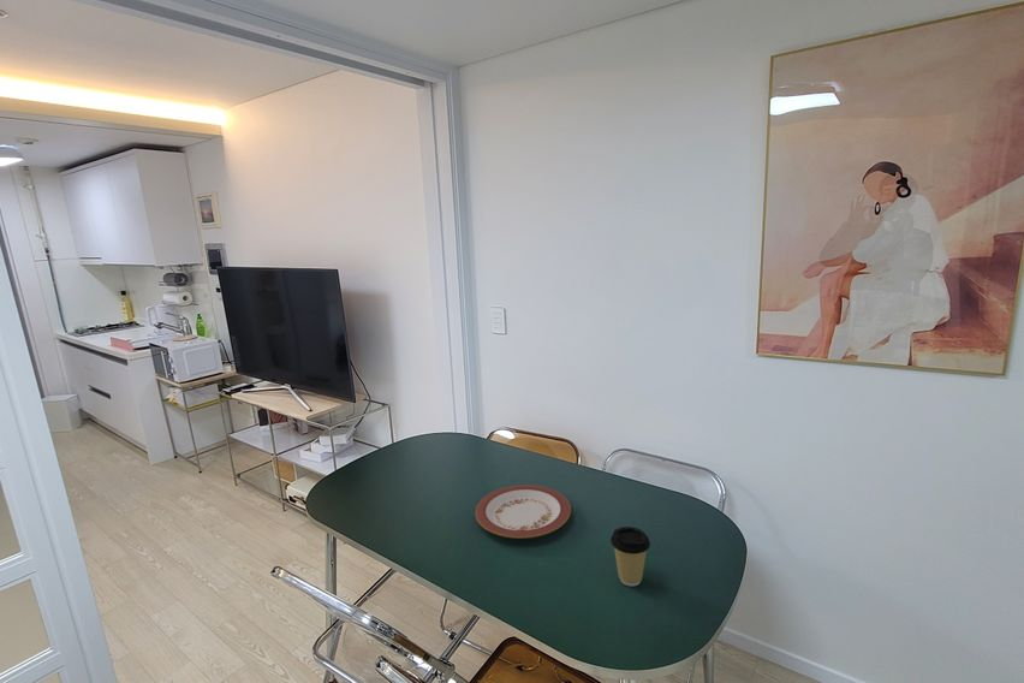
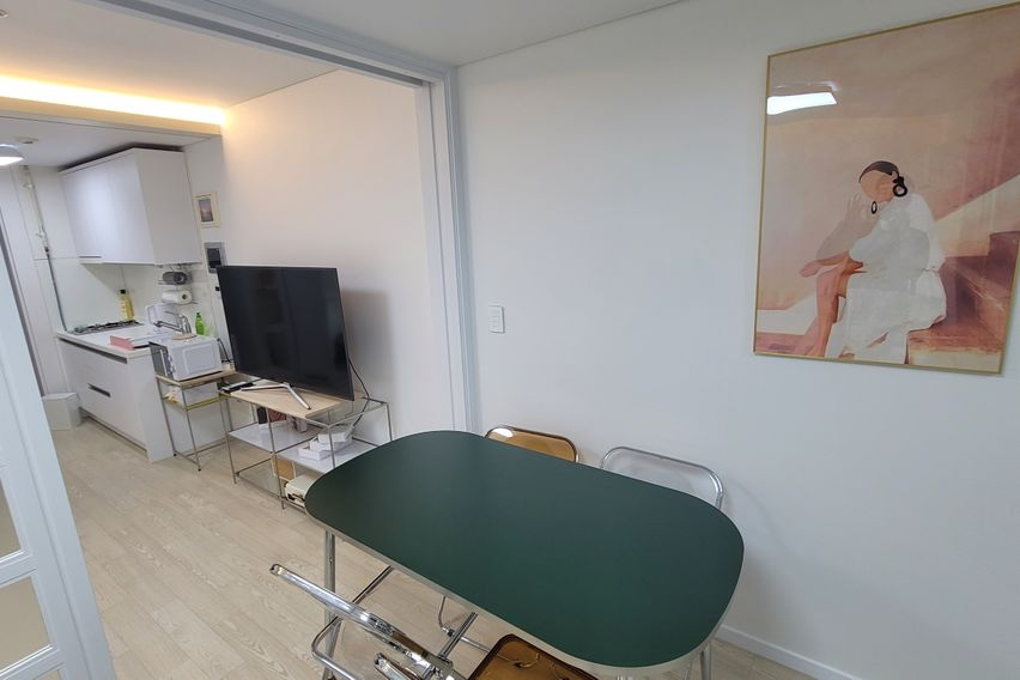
- coffee cup [609,525,651,587]
- plate [475,483,572,540]
